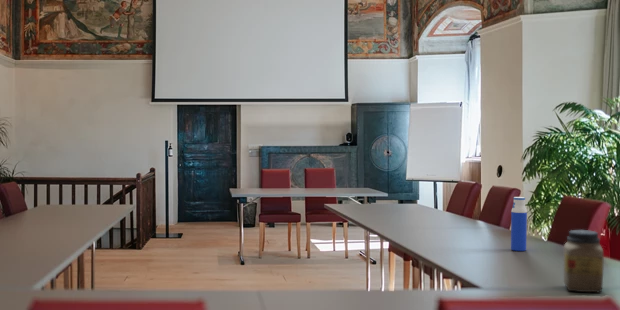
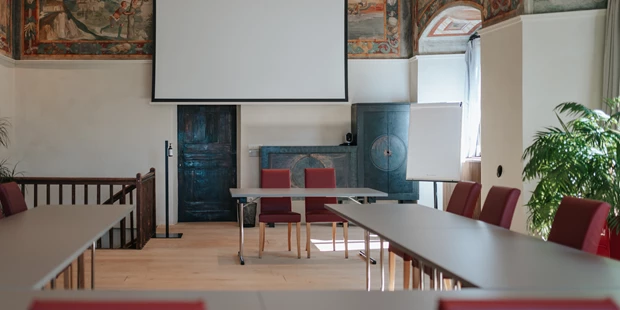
- water bottle [510,196,528,252]
- jar [562,229,604,294]
